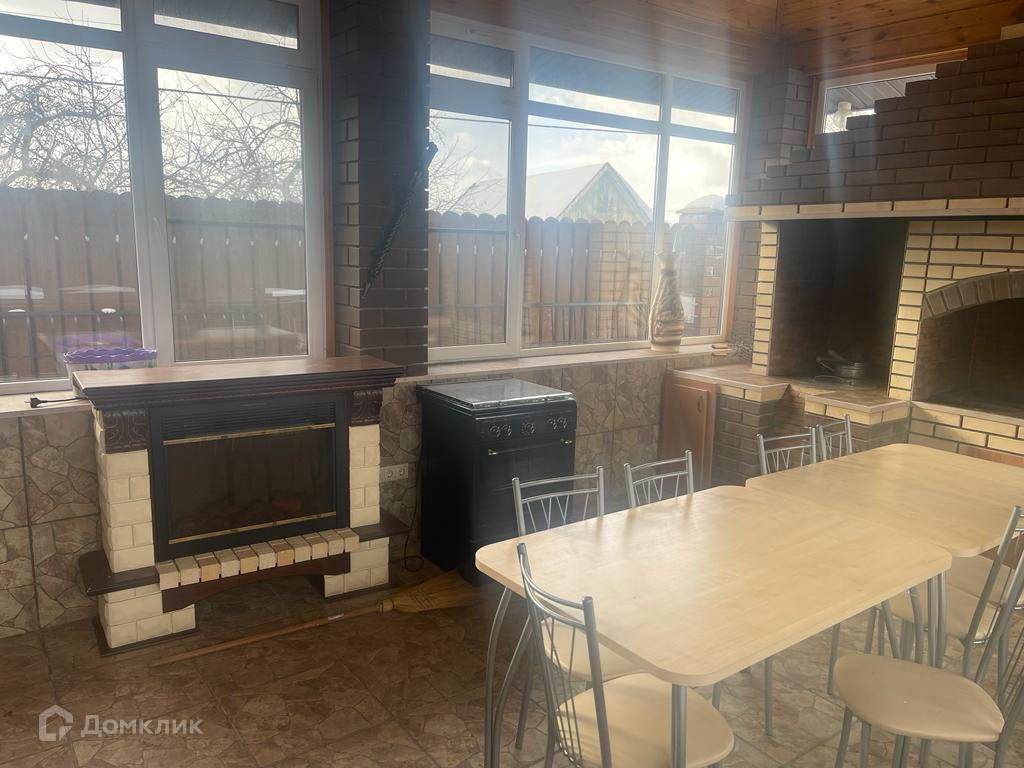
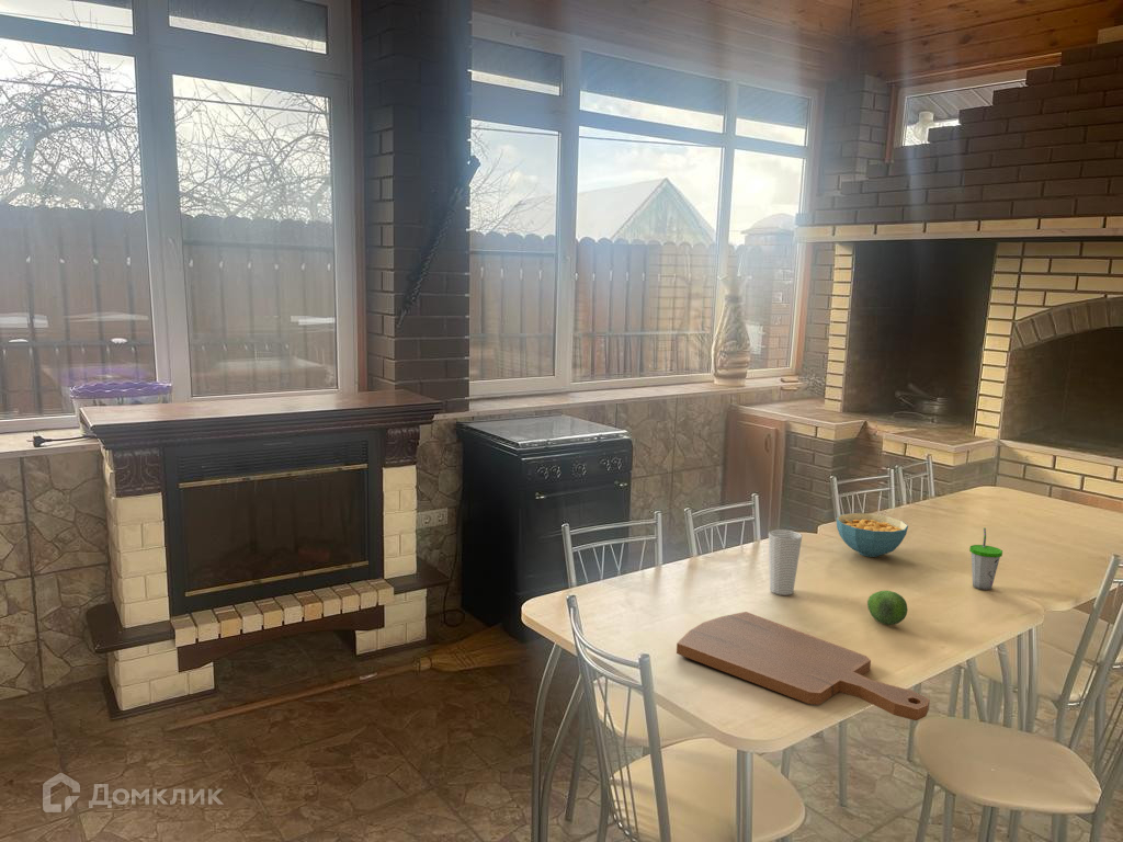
+ cutting board [676,611,931,721]
+ cup [768,528,803,596]
+ cup [968,527,1003,591]
+ fruit [866,590,909,626]
+ cereal bowl [836,512,909,558]
